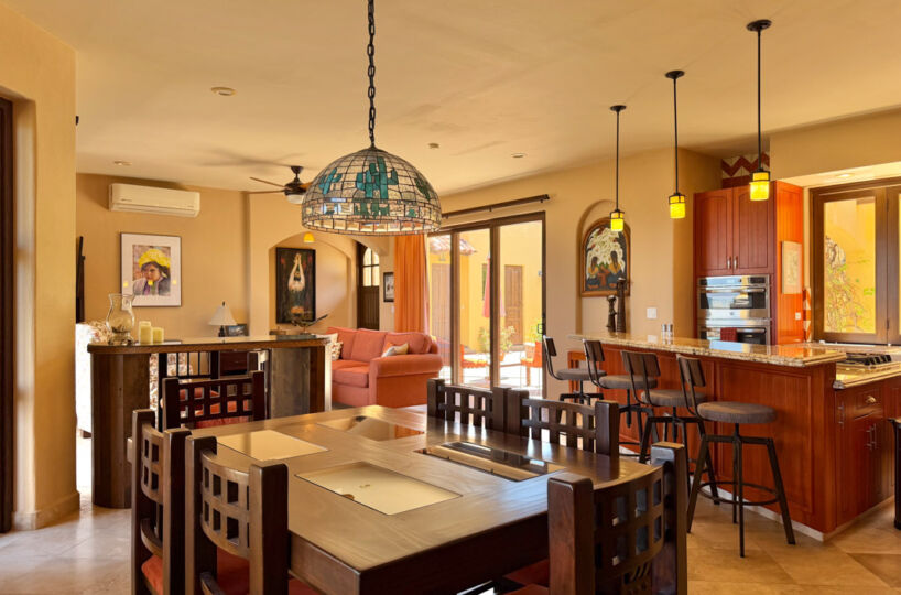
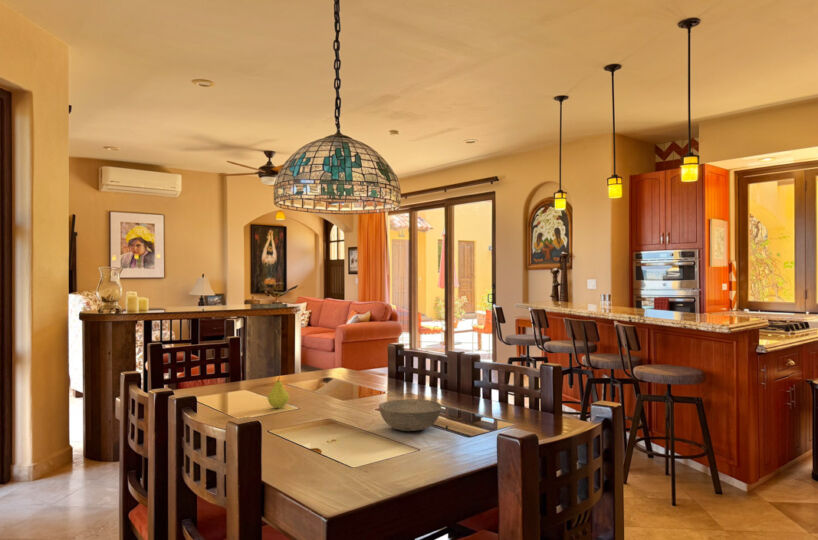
+ bowl [378,398,443,432]
+ fruit [267,377,290,409]
